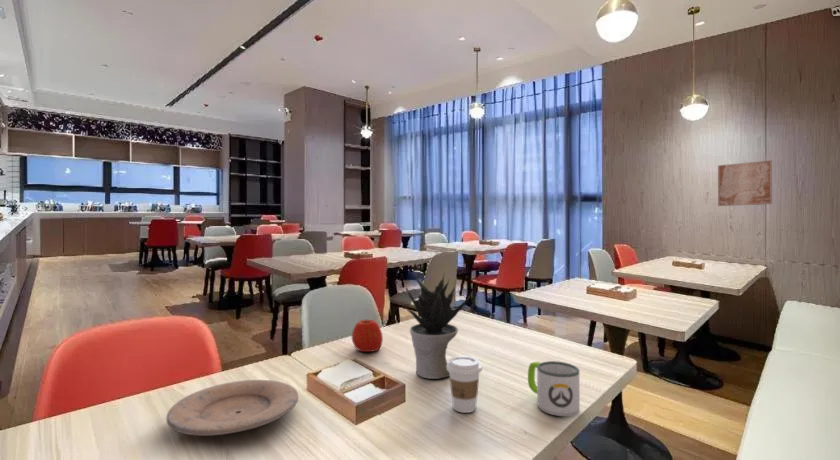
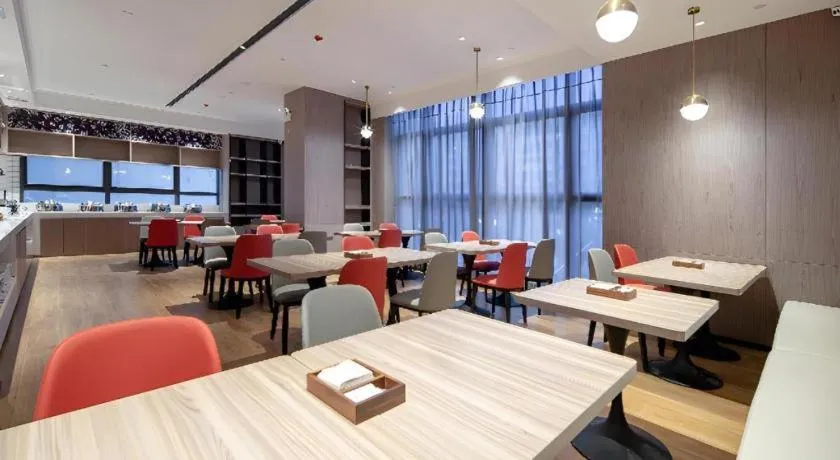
- mug [527,360,581,417]
- coffee cup [447,355,483,414]
- potted plant [403,271,472,380]
- wall art [717,159,773,207]
- apple [351,319,384,353]
- plate [166,379,299,437]
